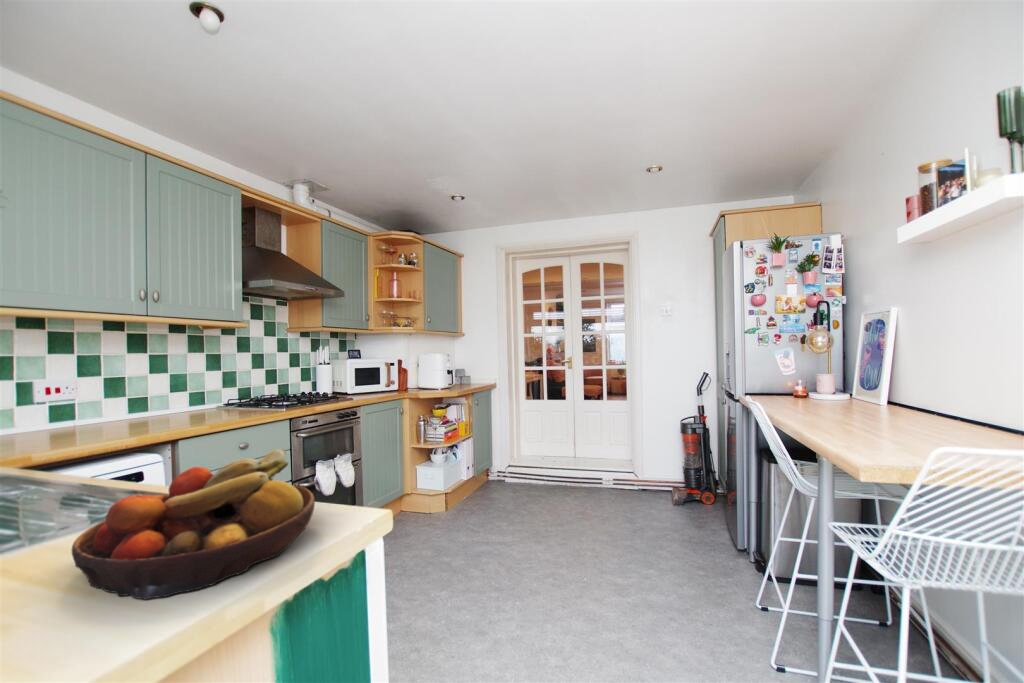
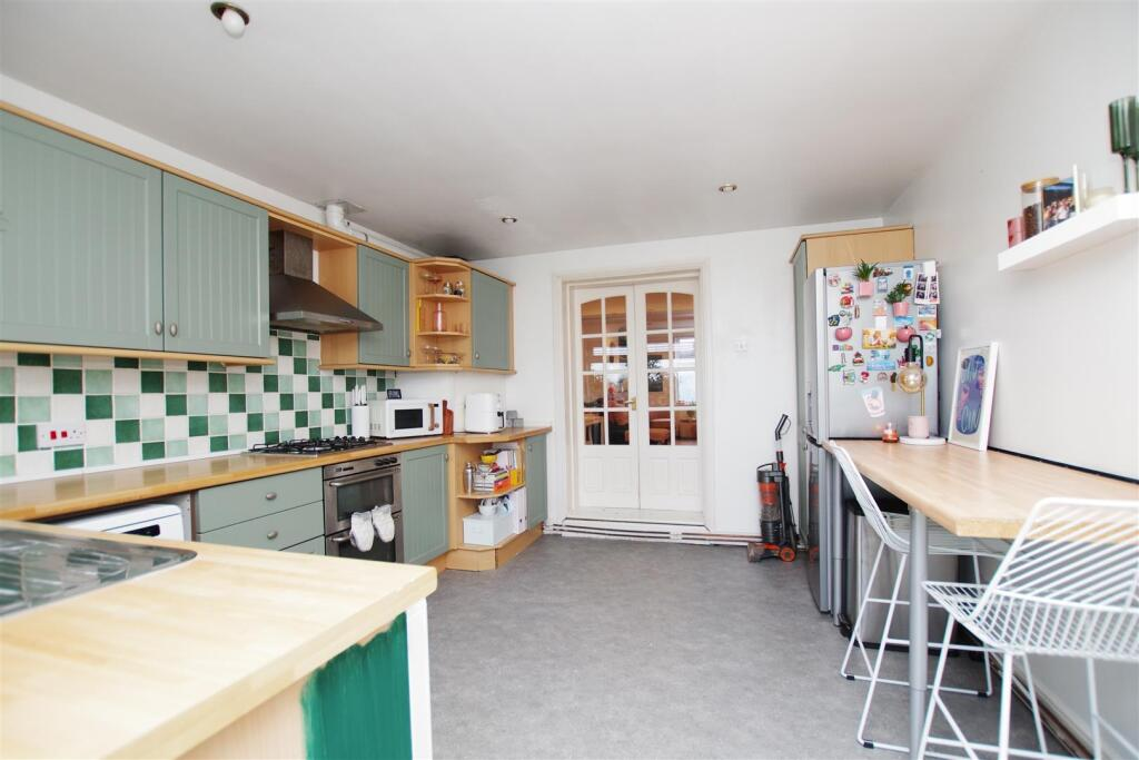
- fruit bowl [70,447,316,601]
